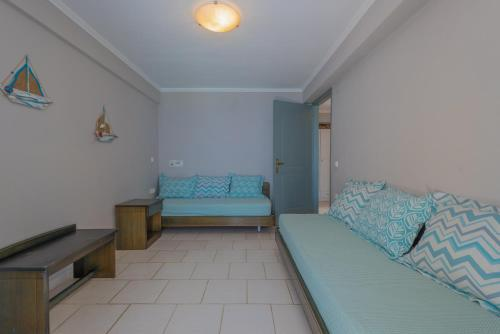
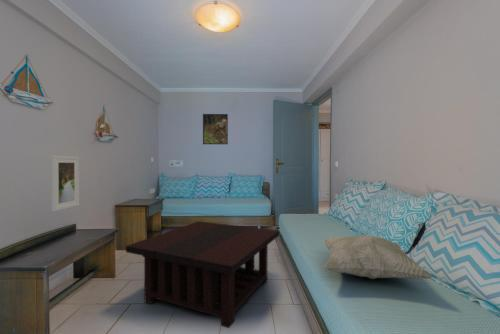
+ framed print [50,155,80,212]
+ coffee table [125,220,280,329]
+ decorative pillow [321,234,433,280]
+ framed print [202,113,229,145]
